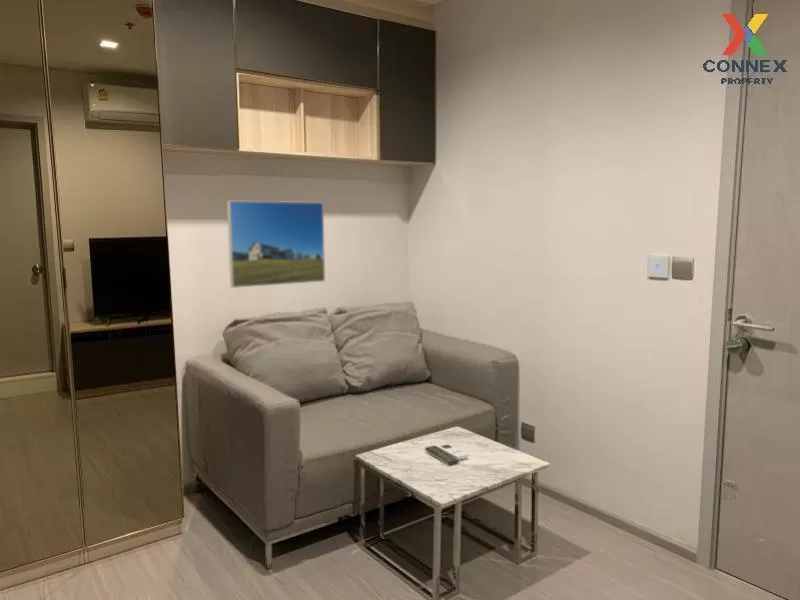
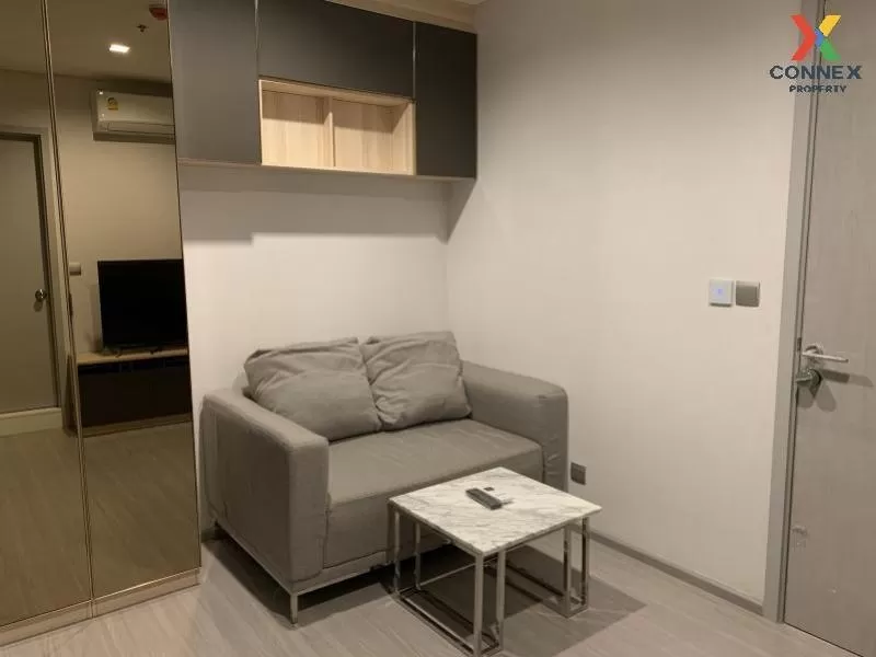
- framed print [226,200,326,289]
